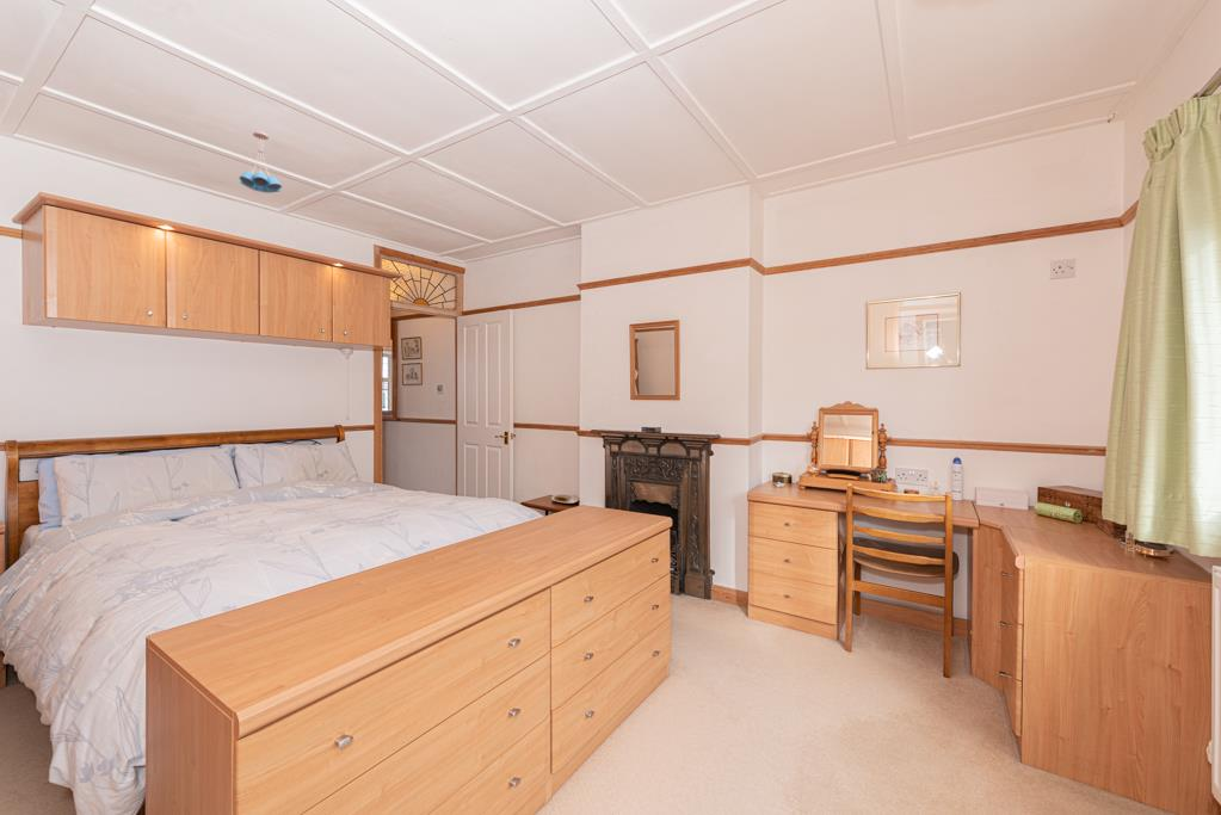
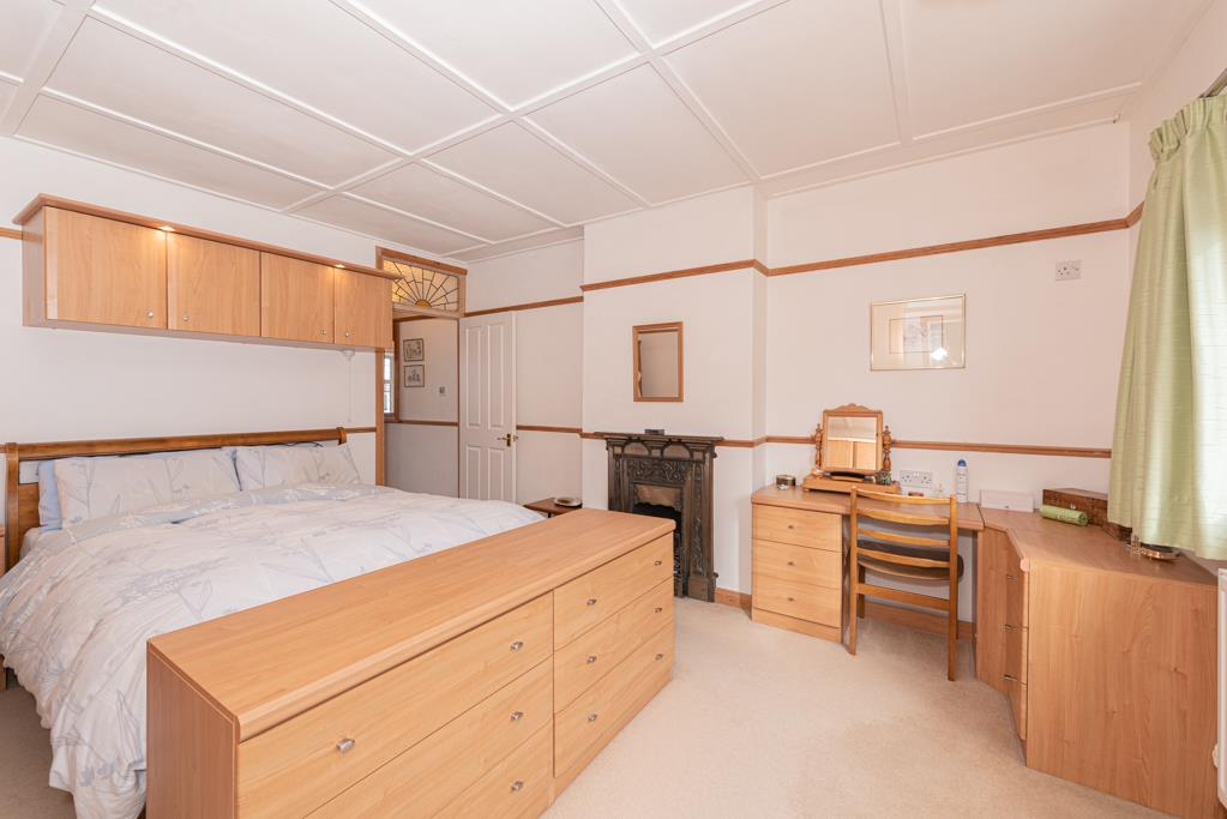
- ceiling light fixture [239,130,283,195]
